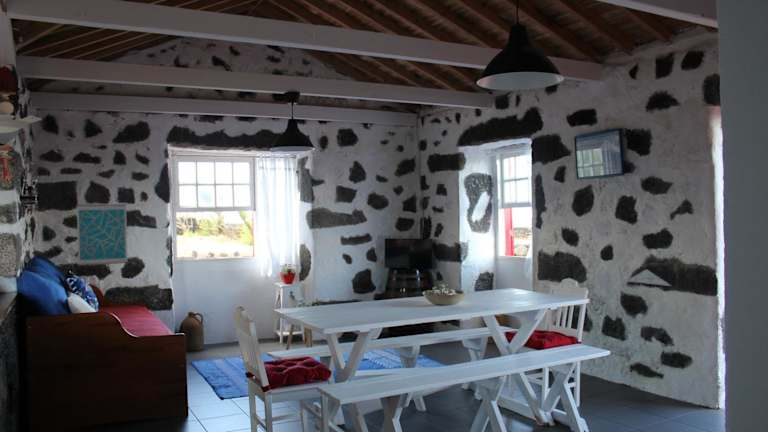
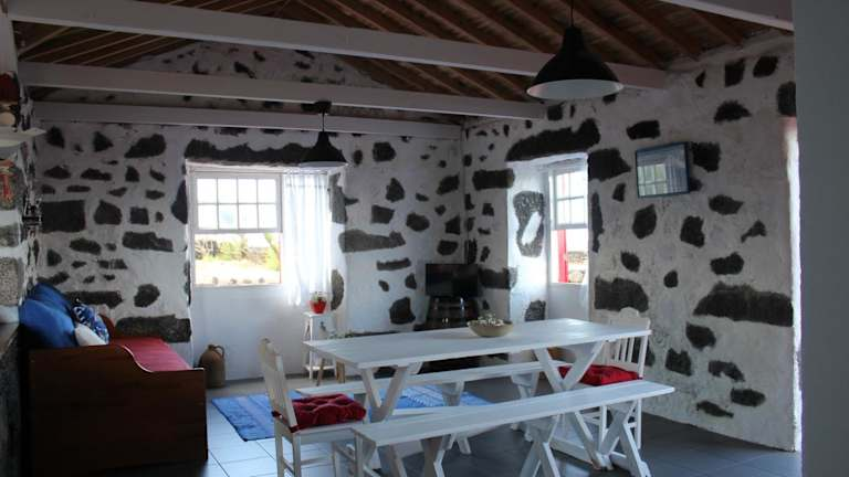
- relief carving [625,268,673,287]
- wall art [76,203,128,266]
